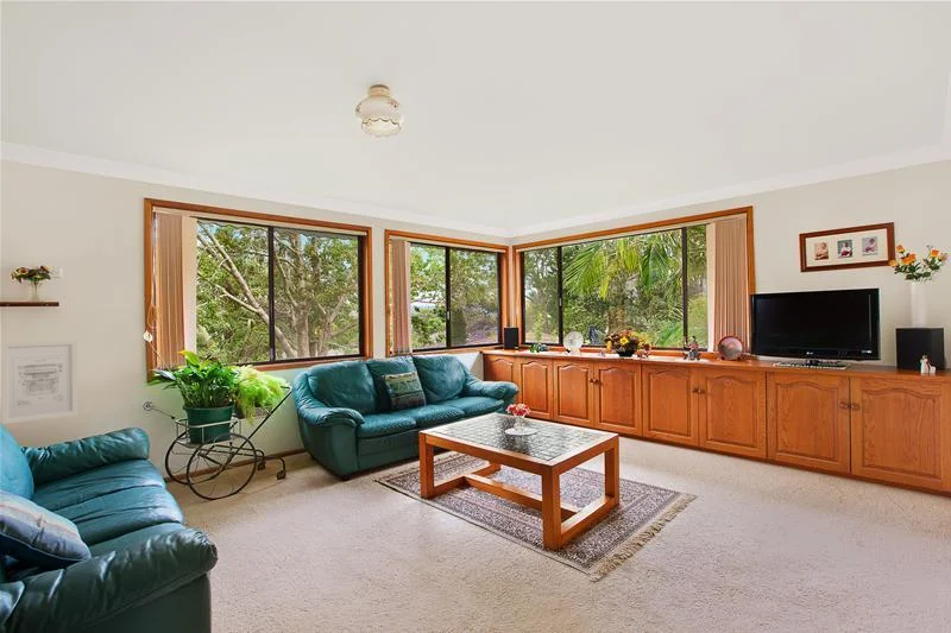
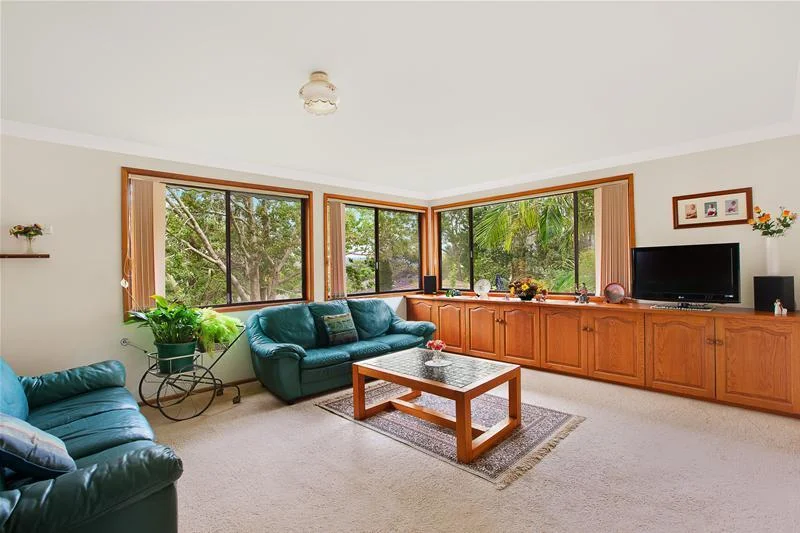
- wall art [0,340,80,425]
